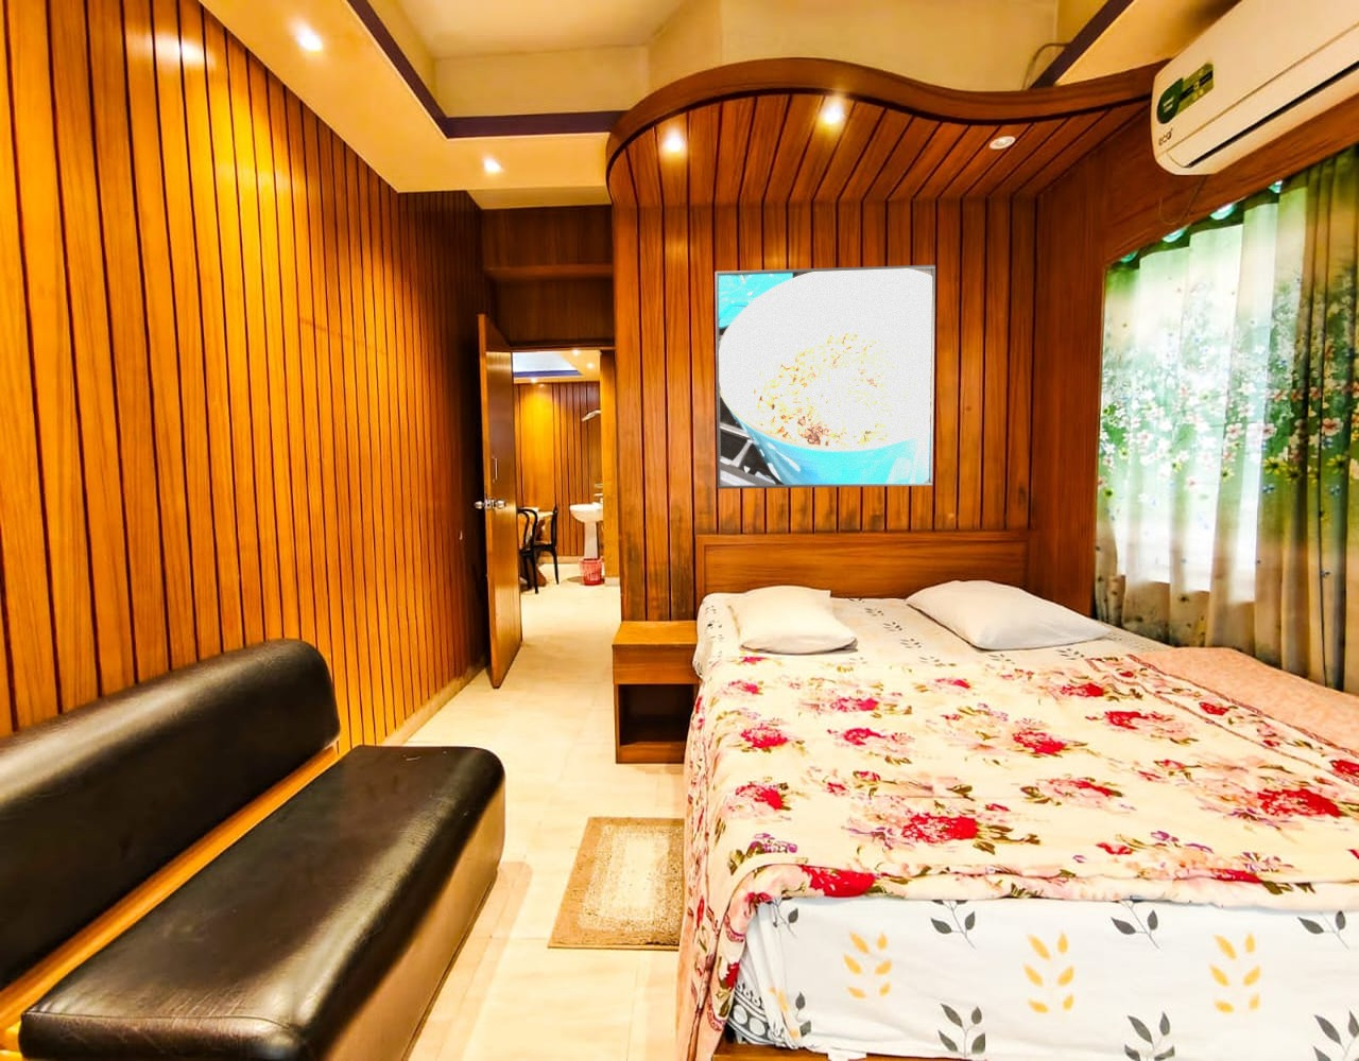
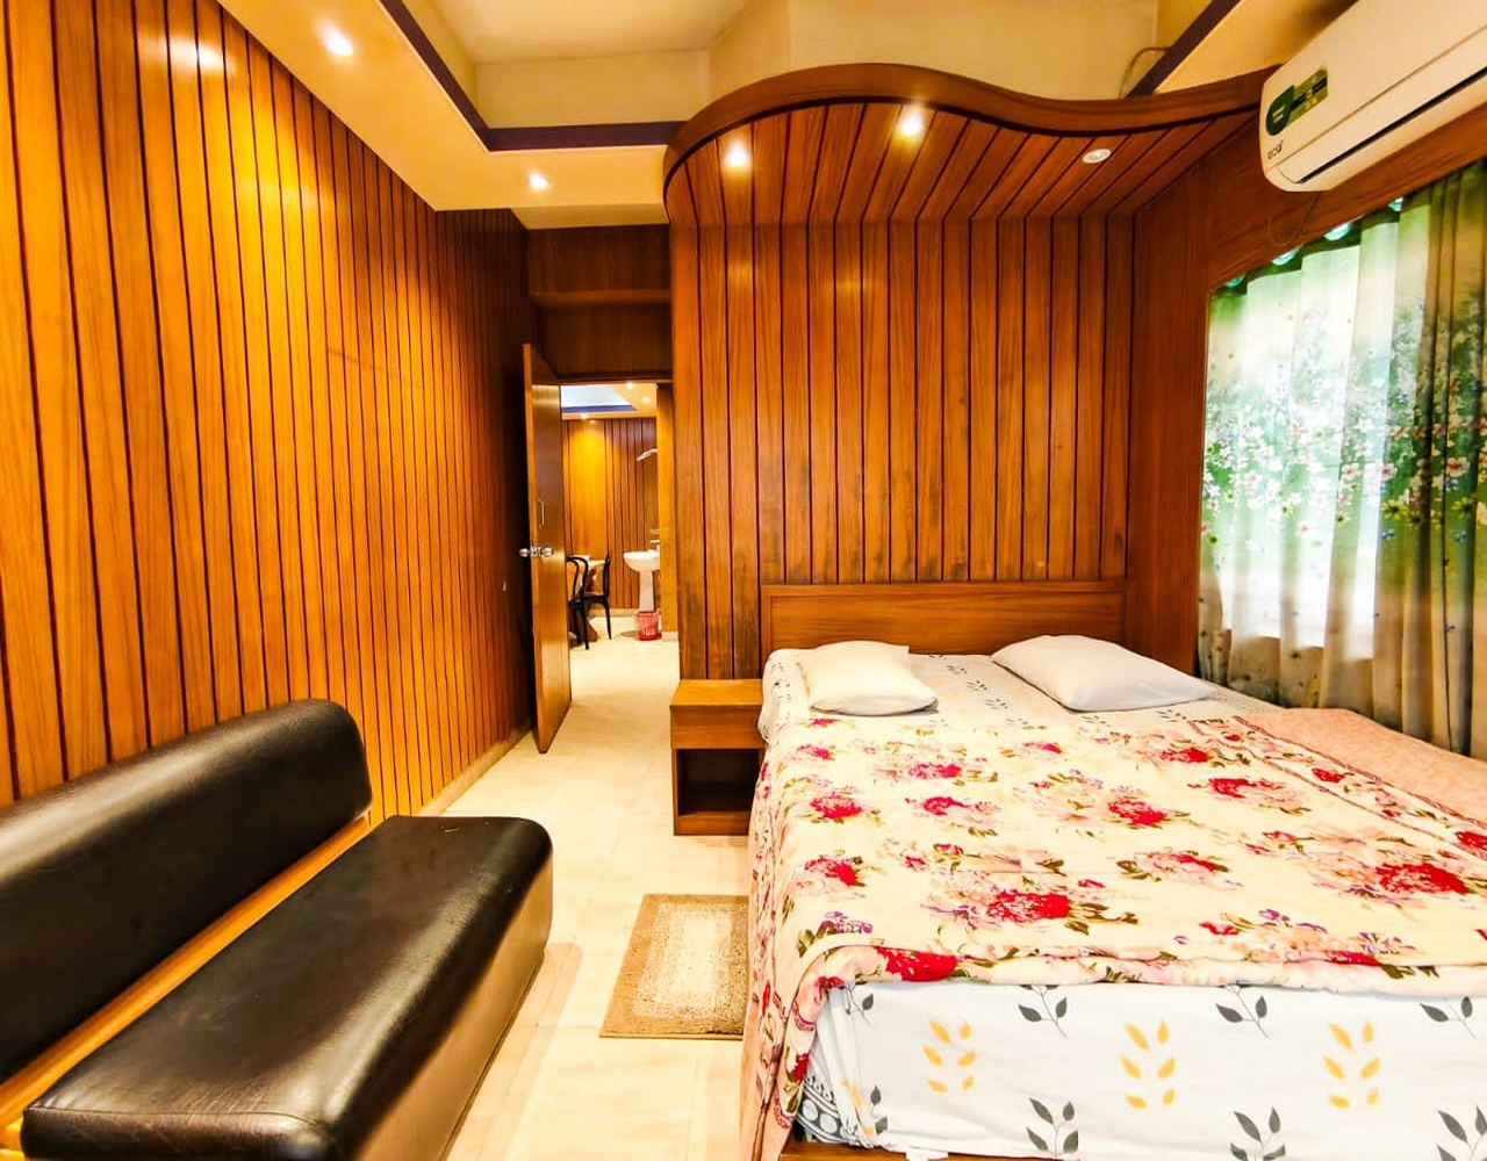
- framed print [715,265,937,490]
